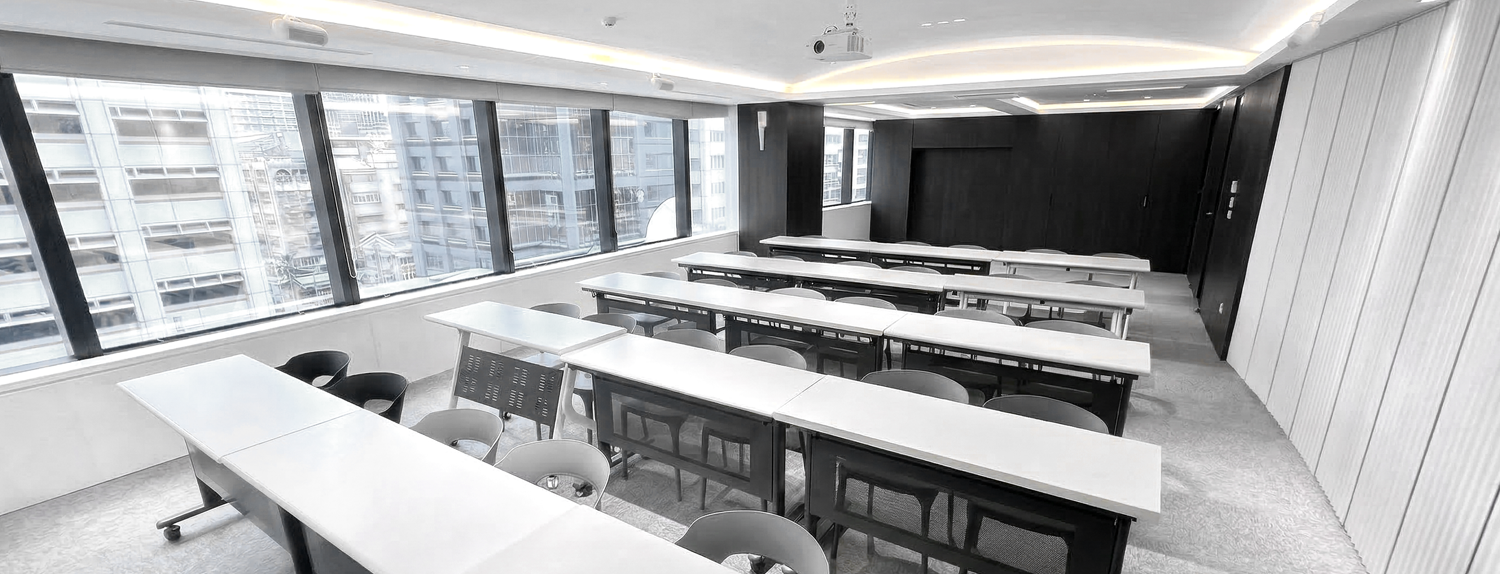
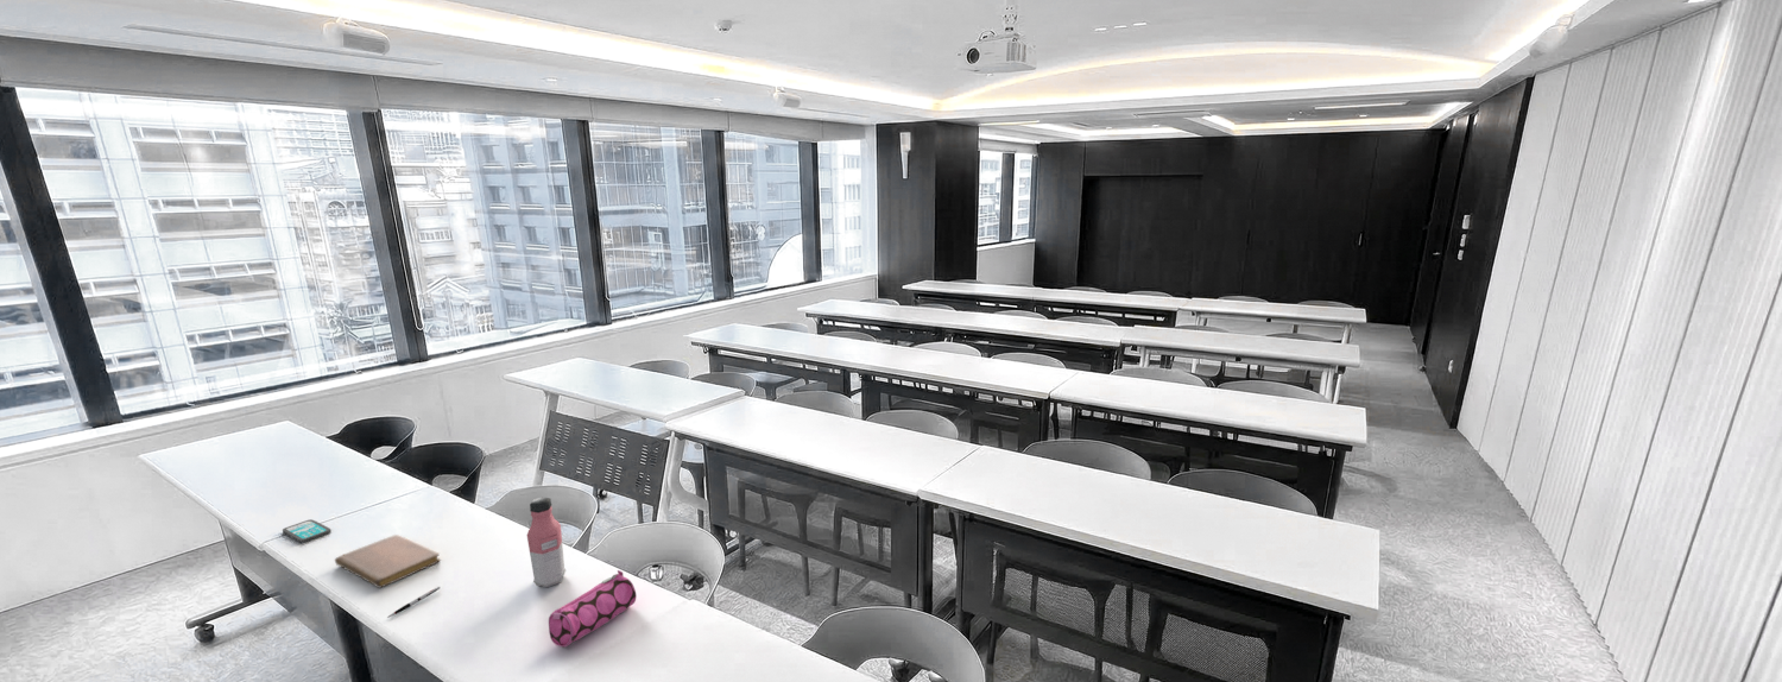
+ water bottle [526,495,567,588]
+ pencil case [548,569,638,648]
+ pen [386,586,442,619]
+ notebook [334,533,441,589]
+ smartphone [282,518,333,543]
